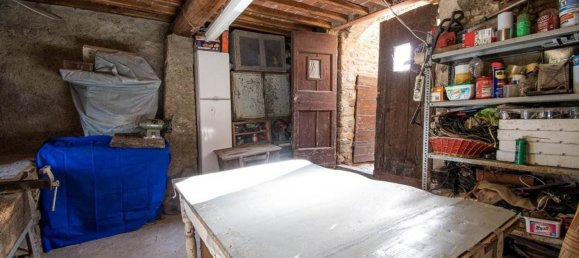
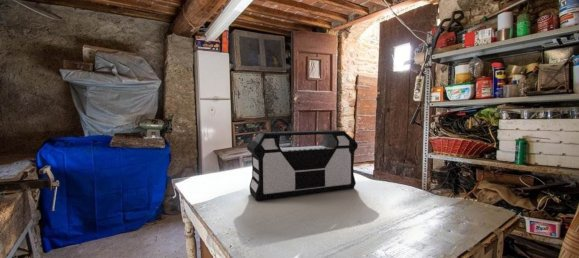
+ toolbox [246,129,359,201]
